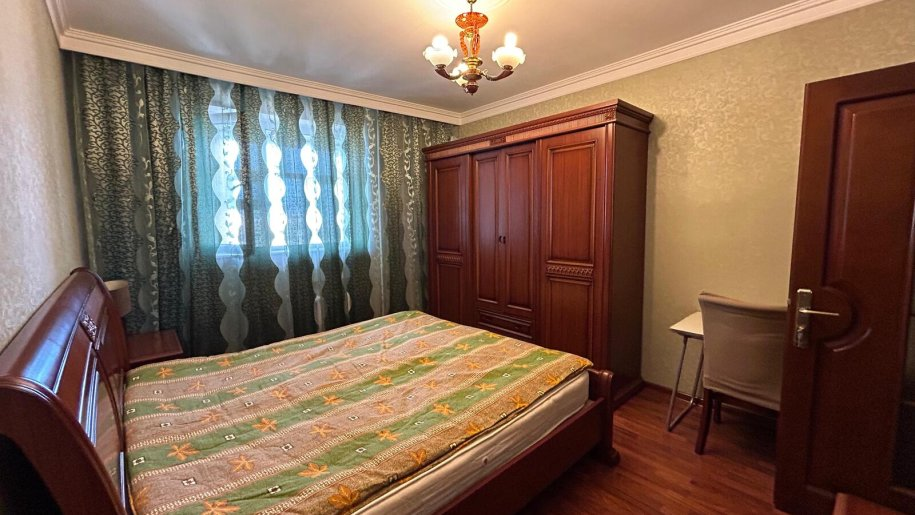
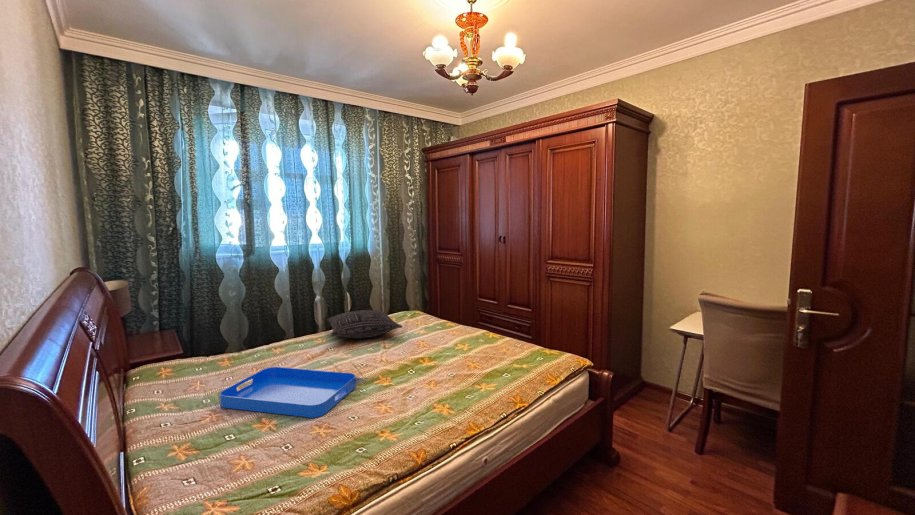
+ serving tray [219,366,357,419]
+ pillow [325,309,404,340]
